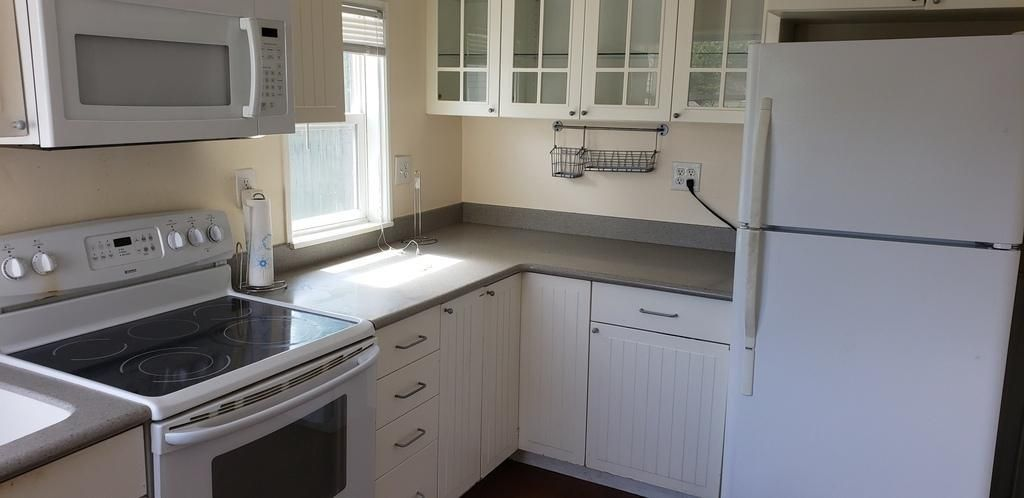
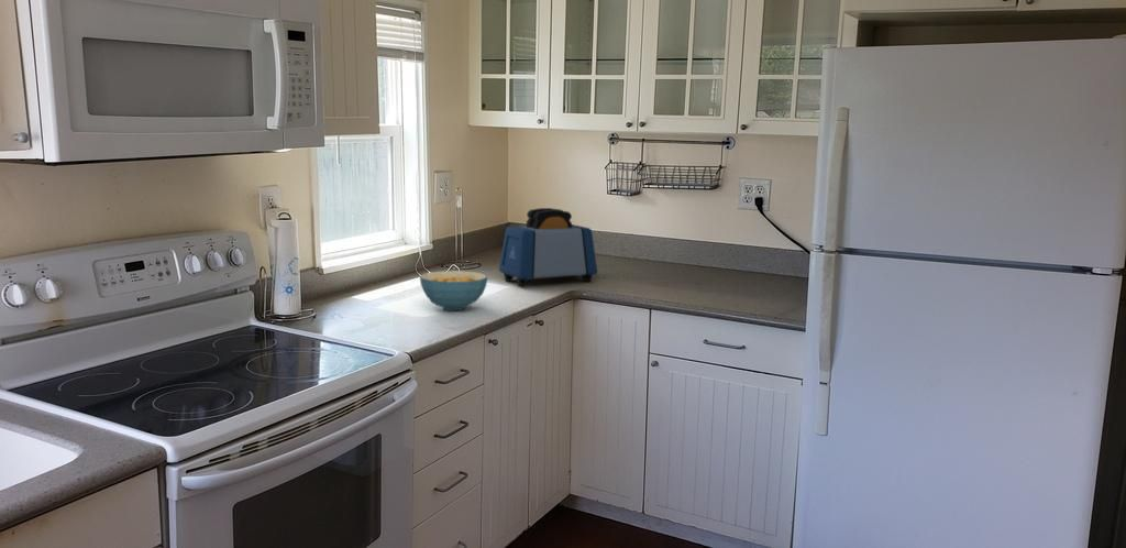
+ toaster [498,207,598,287]
+ cereal bowl [419,270,488,311]
